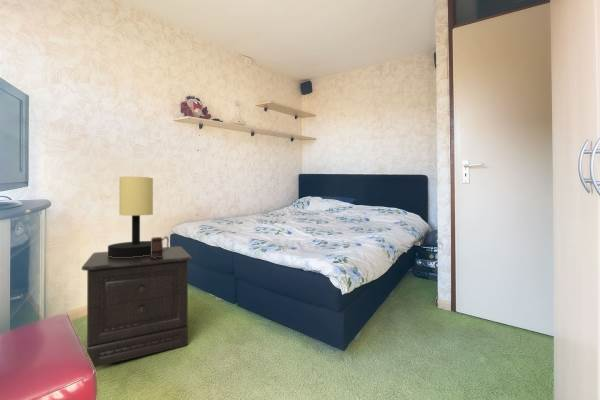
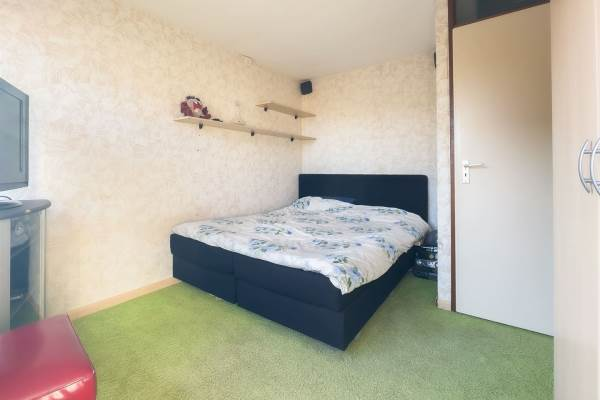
- nightstand [81,245,193,368]
- table lamp [107,176,154,257]
- mug [150,236,170,258]
